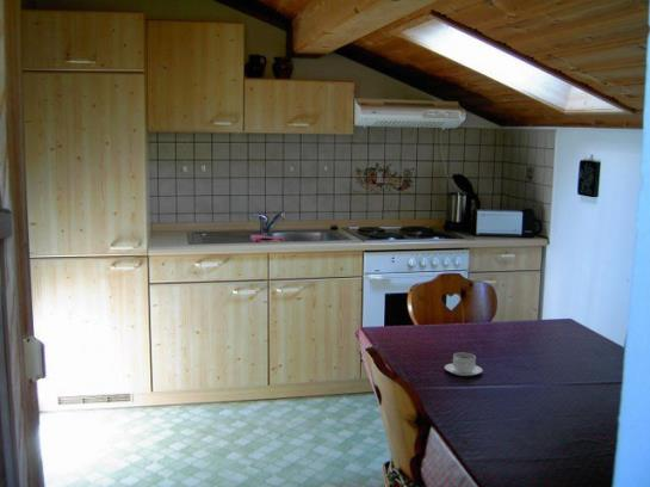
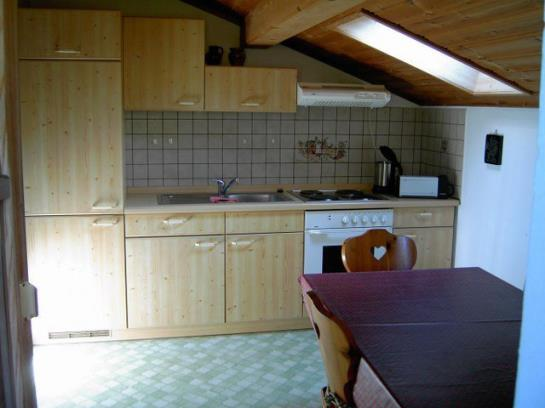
- coffee cup [444,352,484,377]
